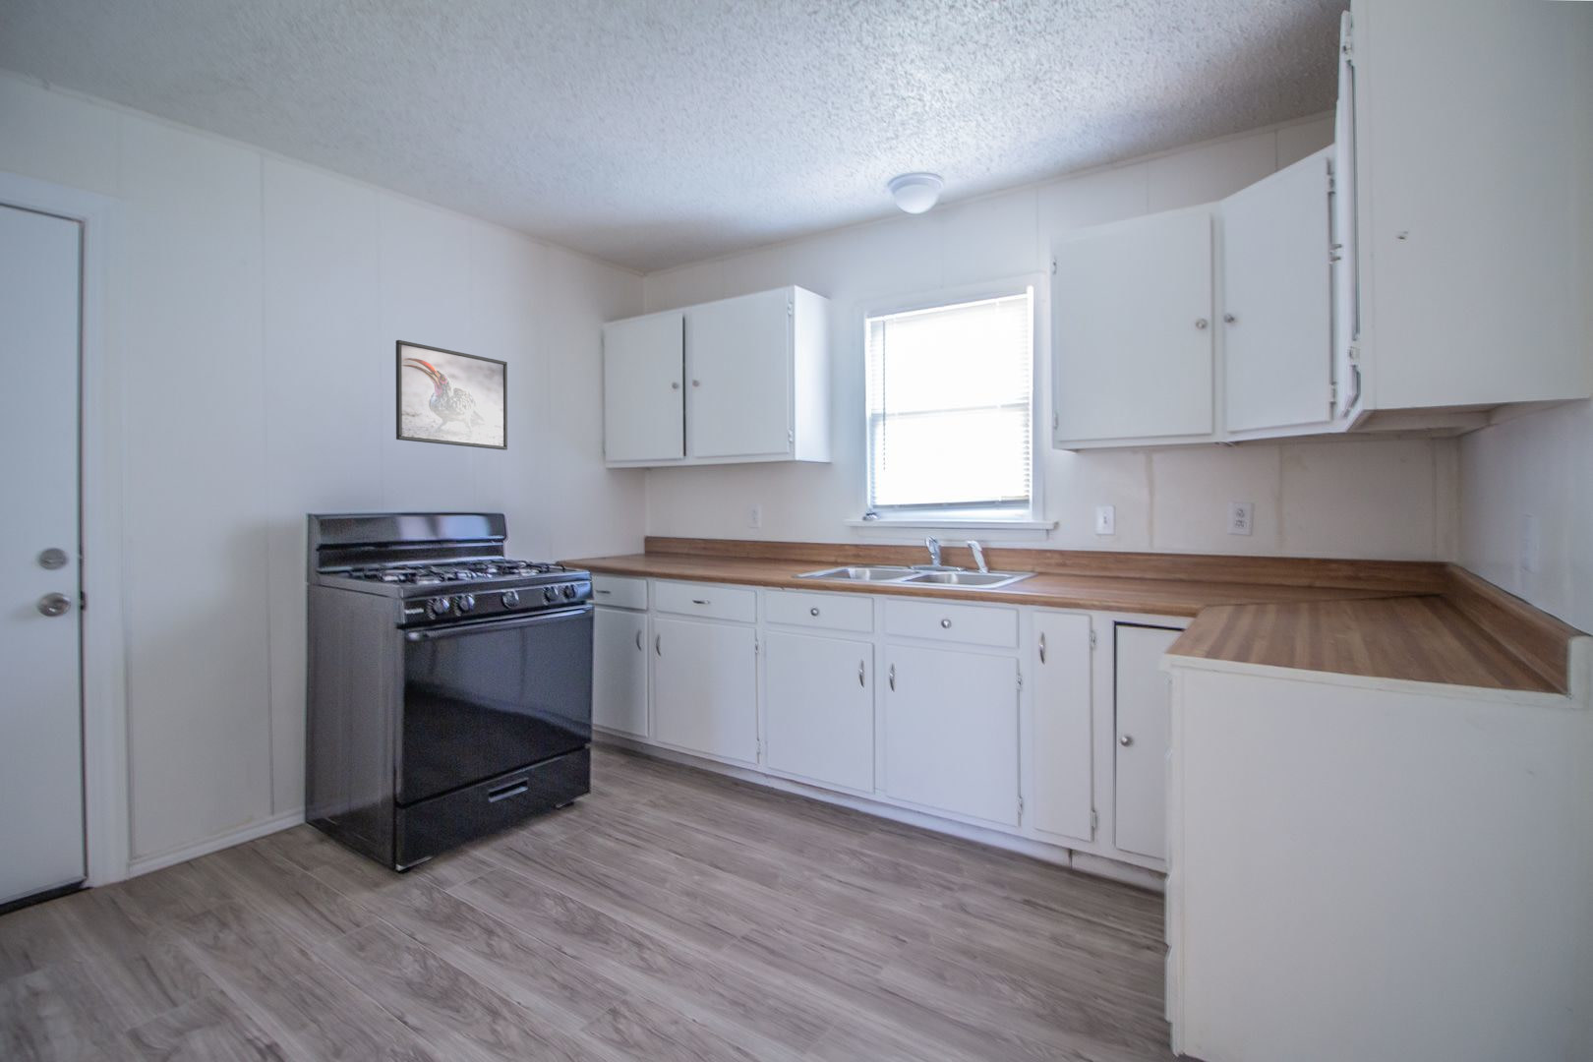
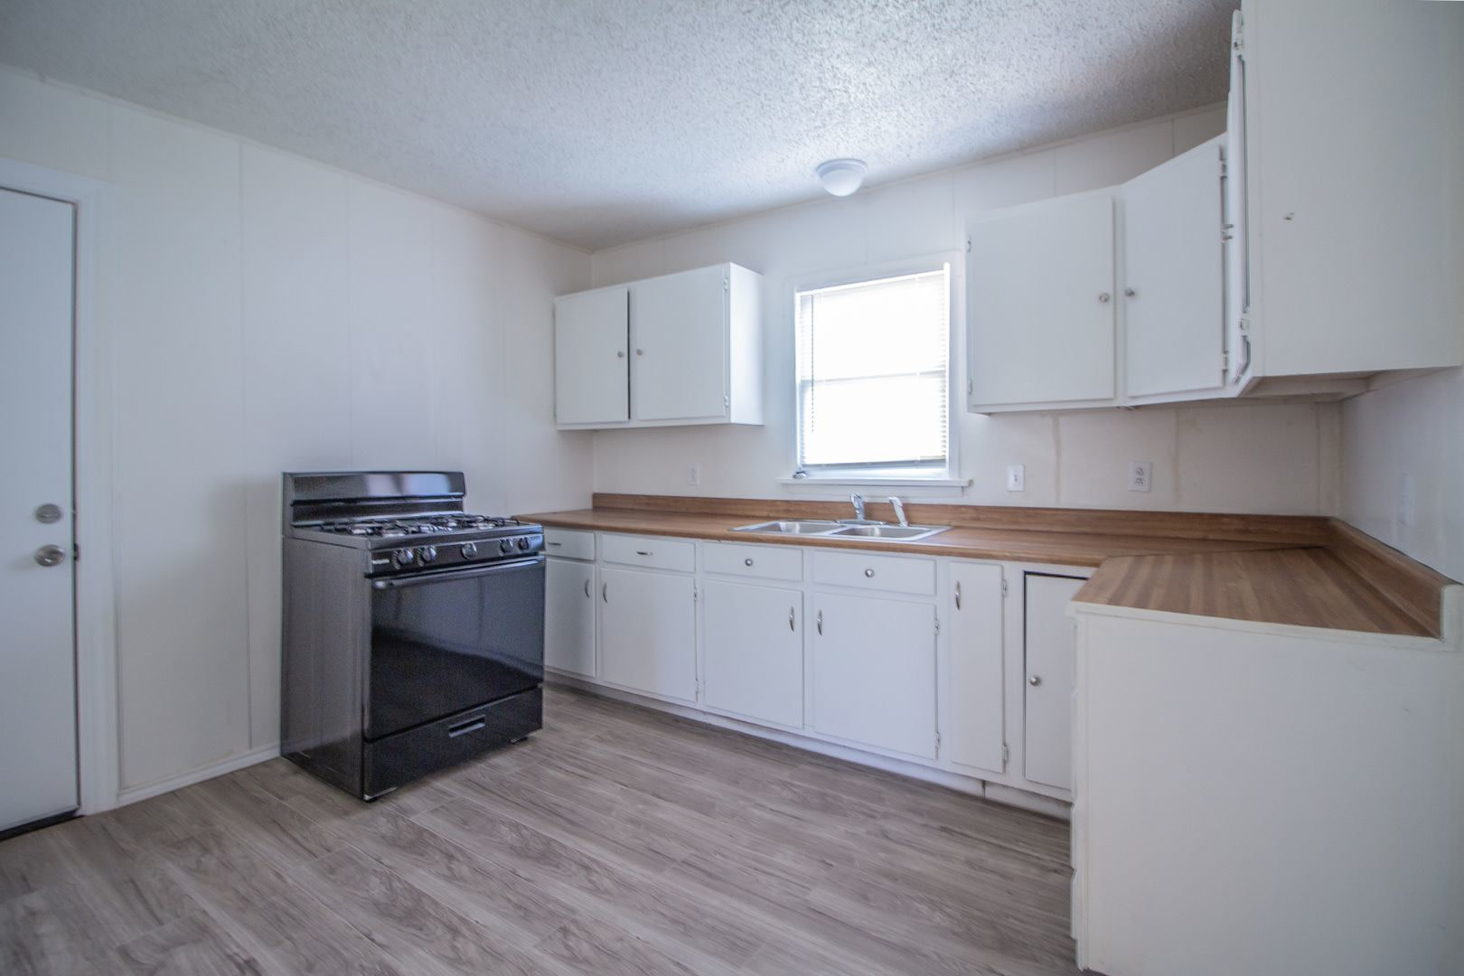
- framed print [396,339,508,452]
